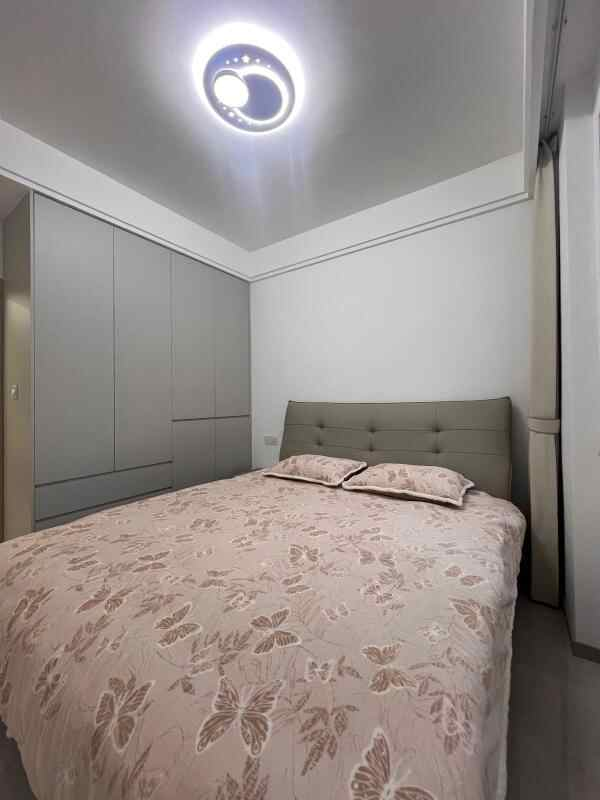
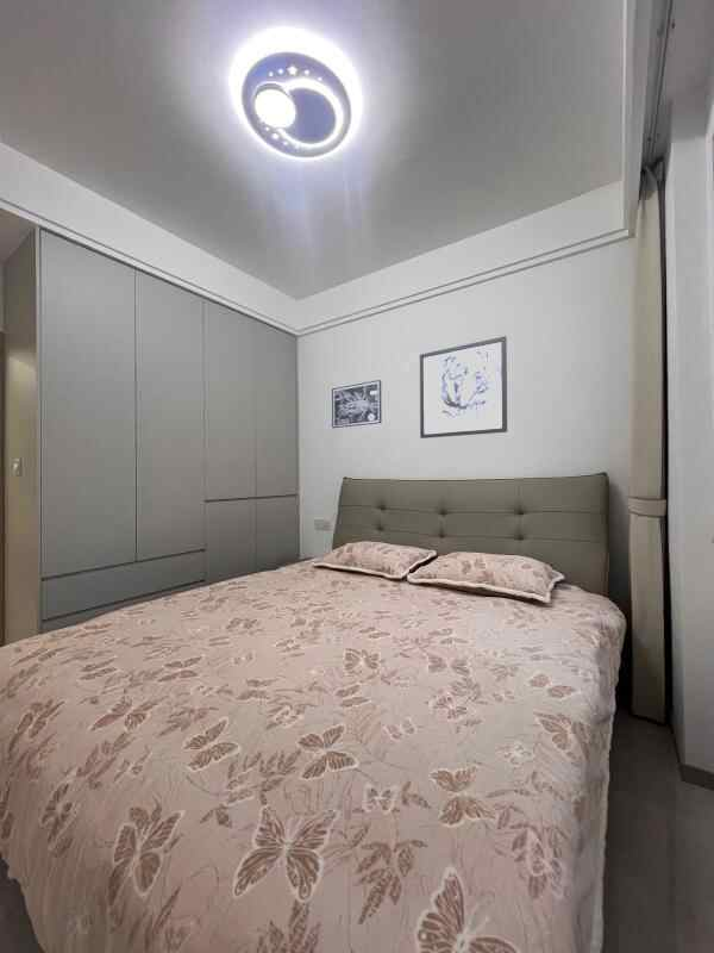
+ wall art [331,379,383,429]
+ wall art [419,335,508,440]
